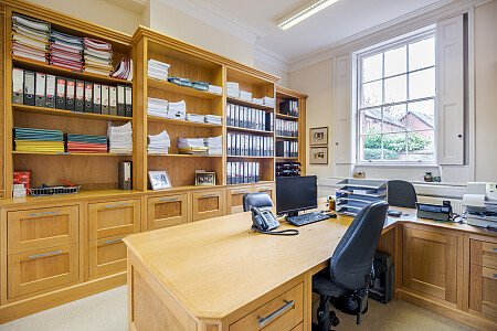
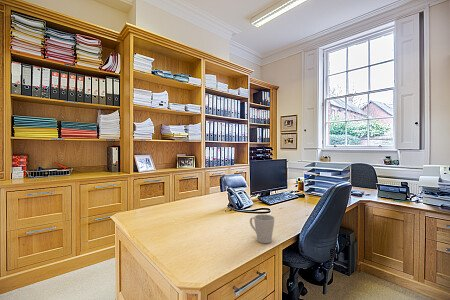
+ mug [249,213,275,244]
